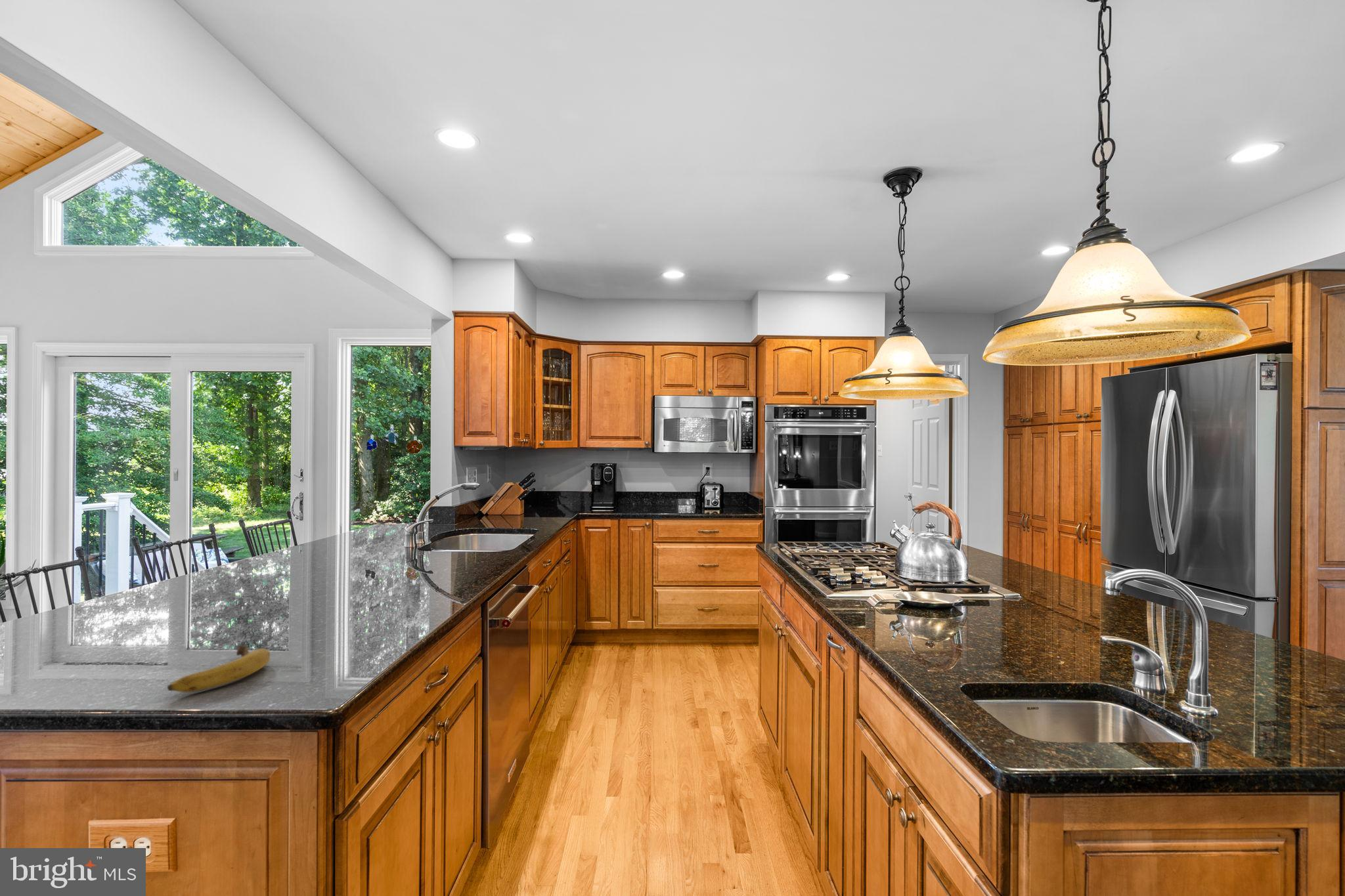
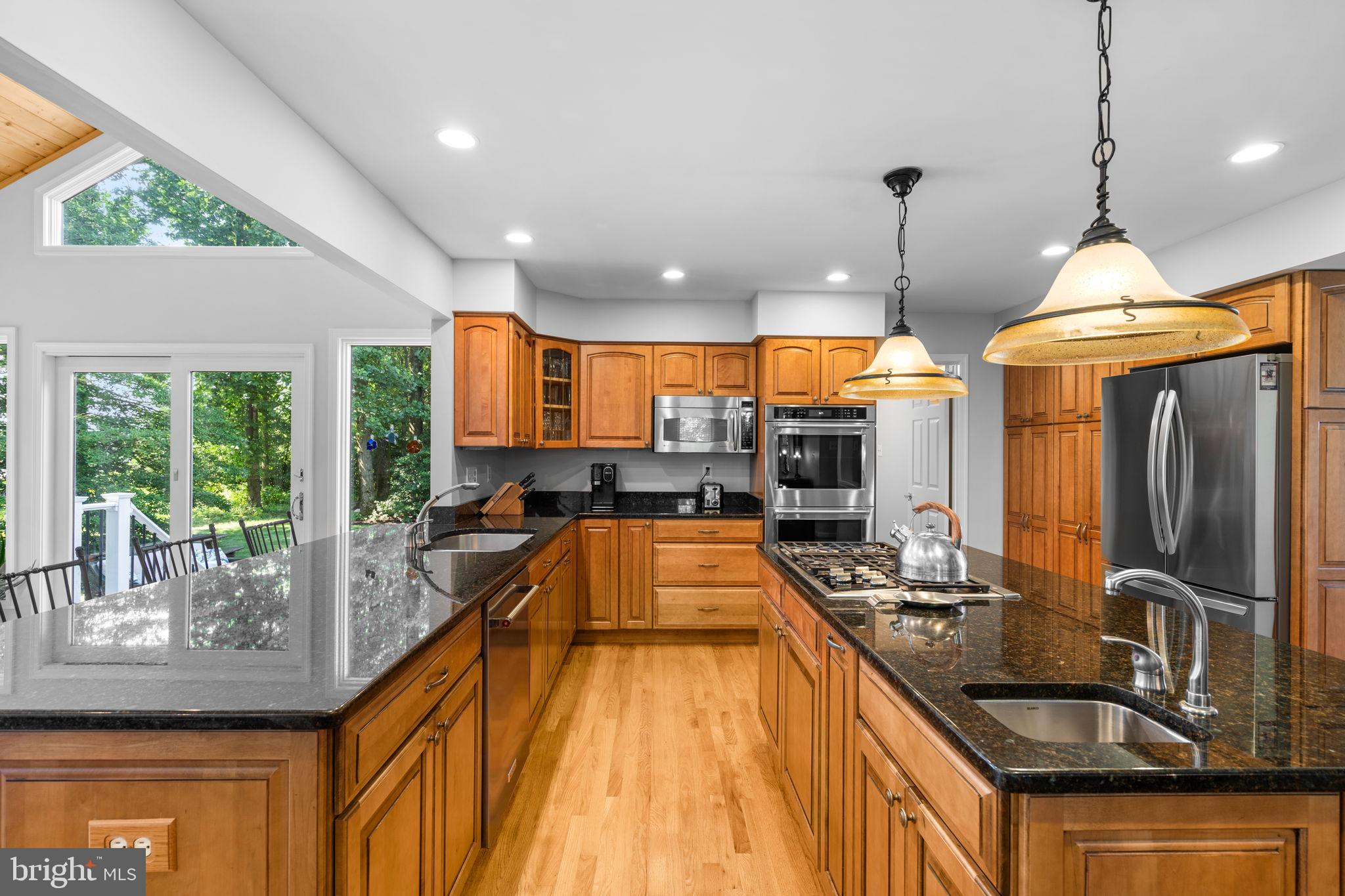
- fruit [167,645,271,693]
